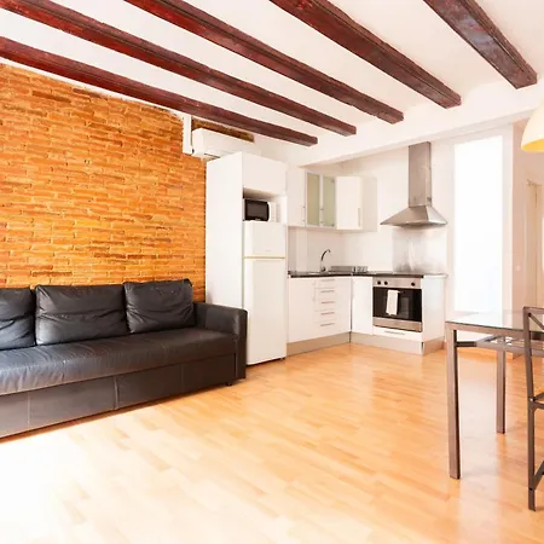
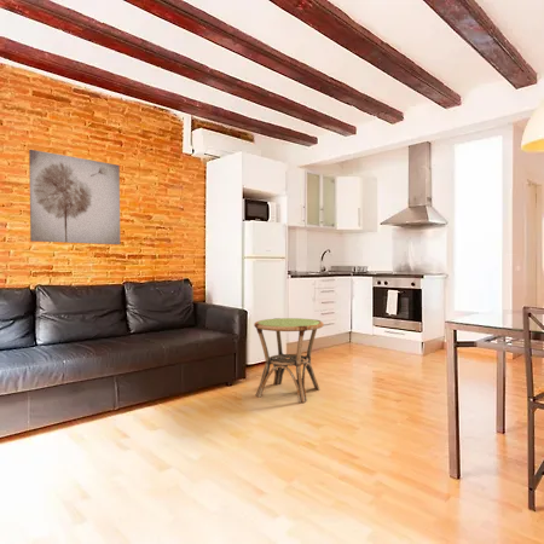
+ side table [253,317,325,404]
+ wall art [28,149,121,245]
